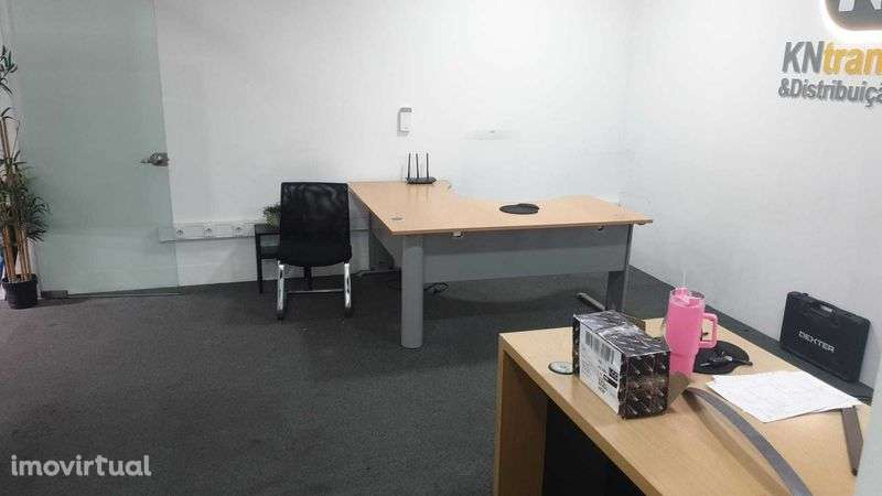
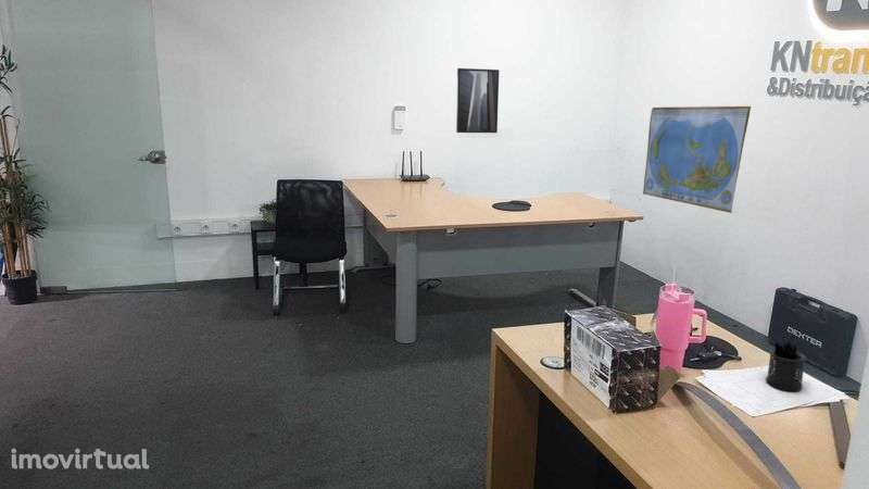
+ pen holder [765,339,808,391]
+ world map [642,105,752,214]
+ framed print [455,67,500,134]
